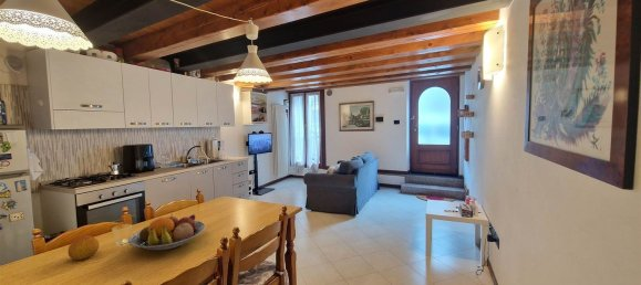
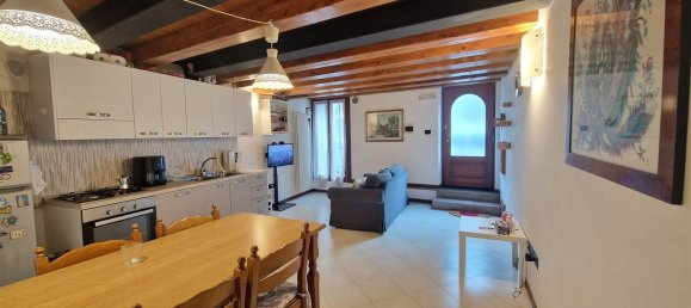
- fruit [66,234,101,261]
- fruit bowl [127,213,206,252]
